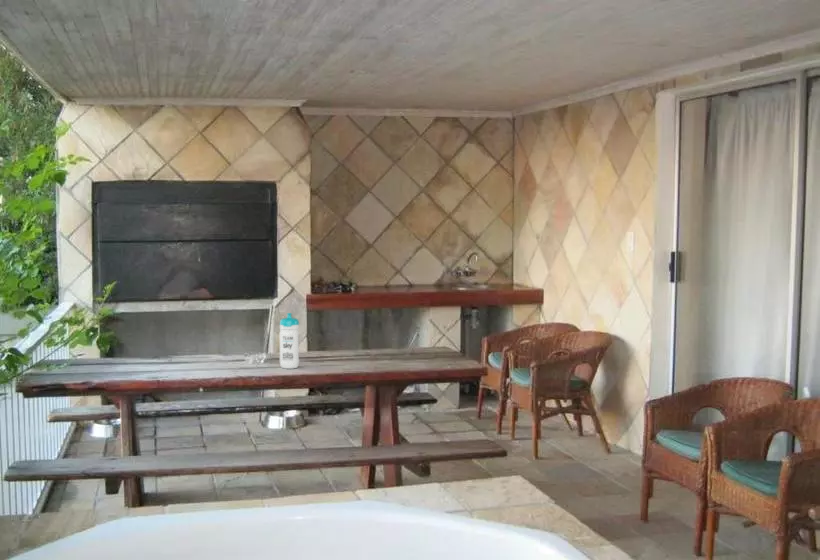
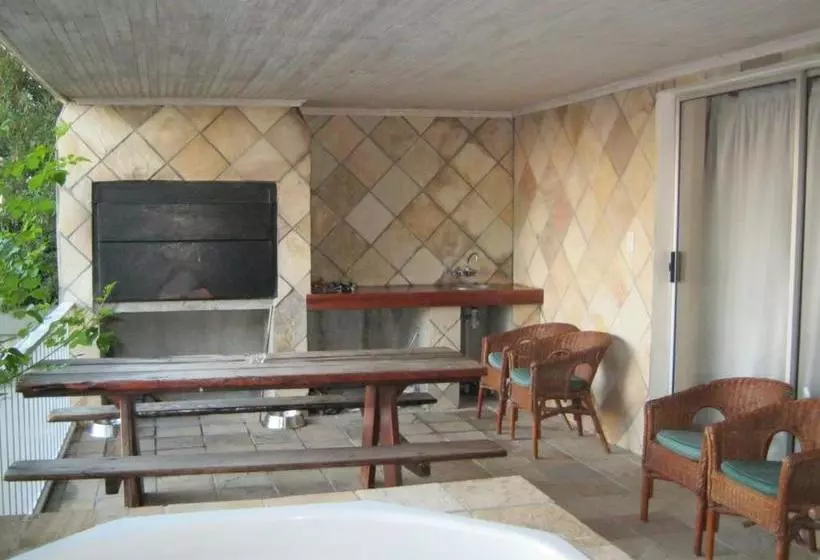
- water bottle [279,312,300,370]
